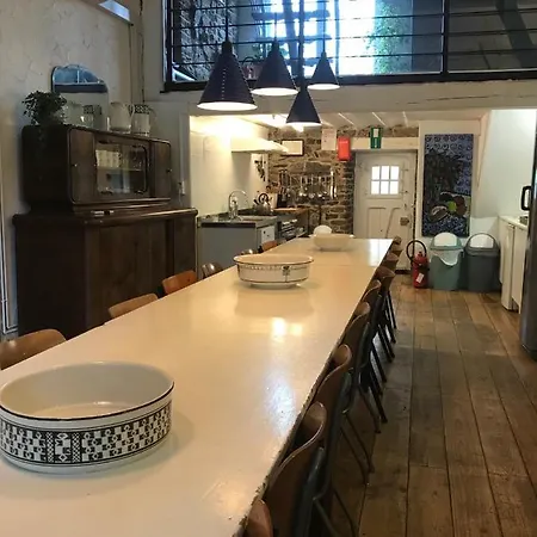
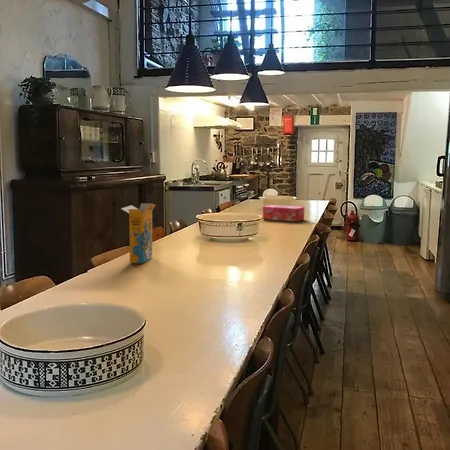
+ cereal box [120,202,157,264]
+ tissue box [262,204,305,222]
